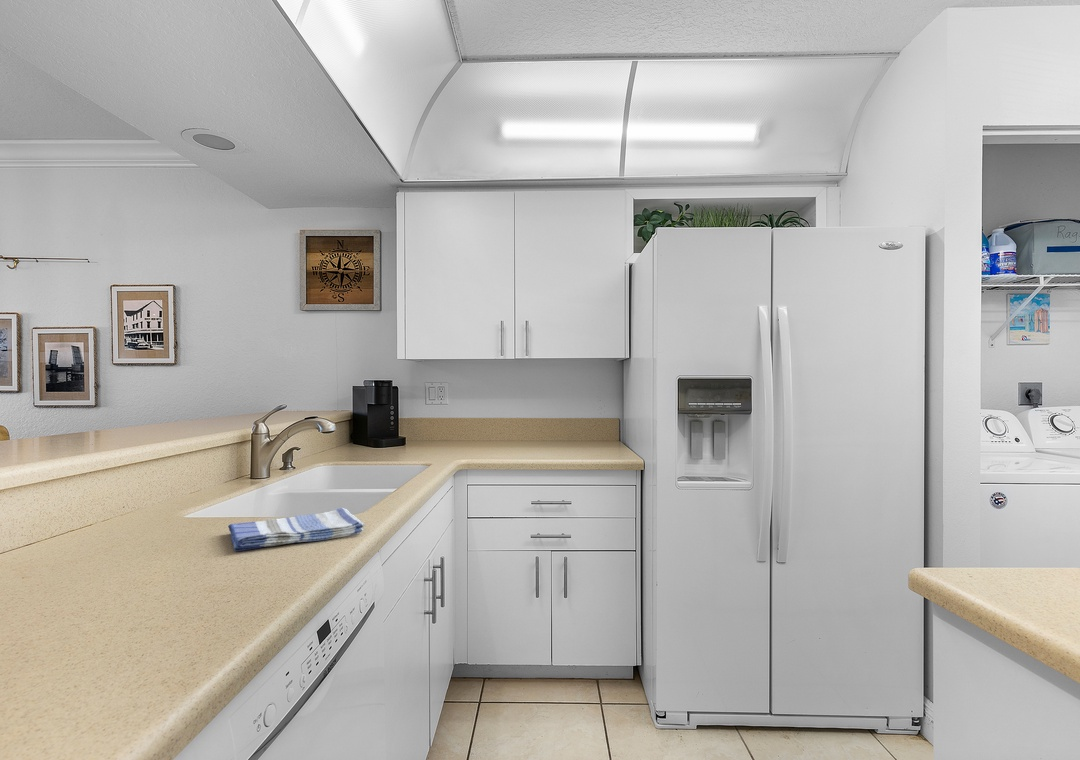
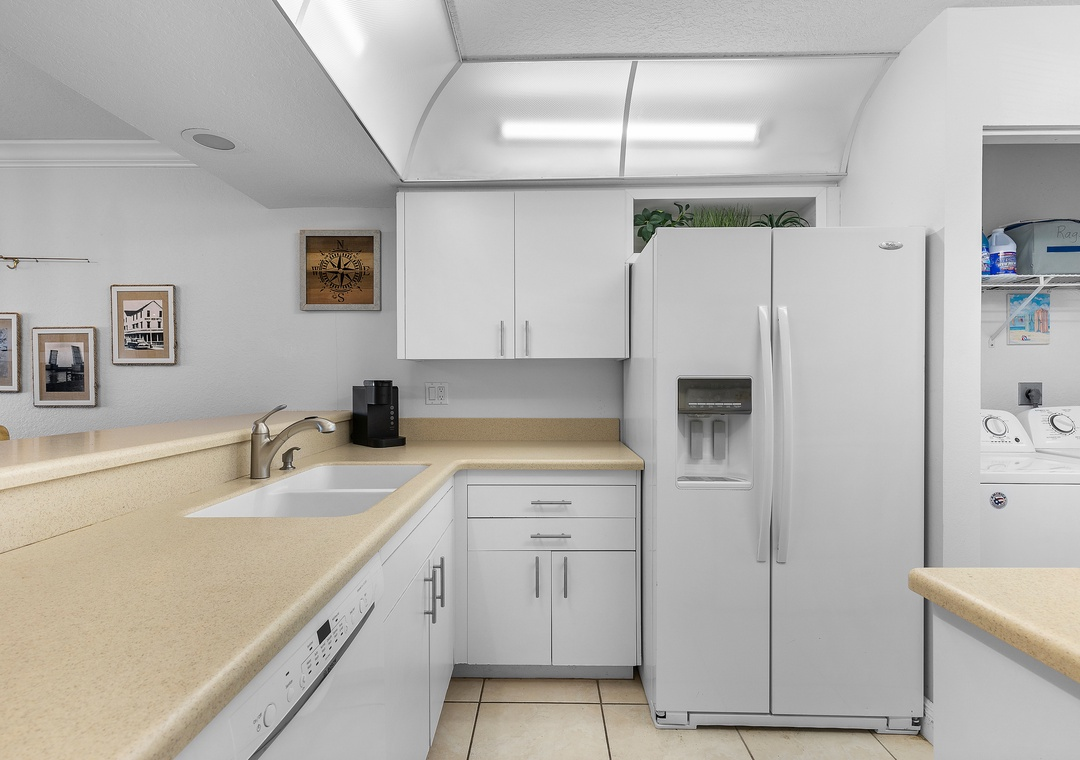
- dish towel [227,507,366,552]
